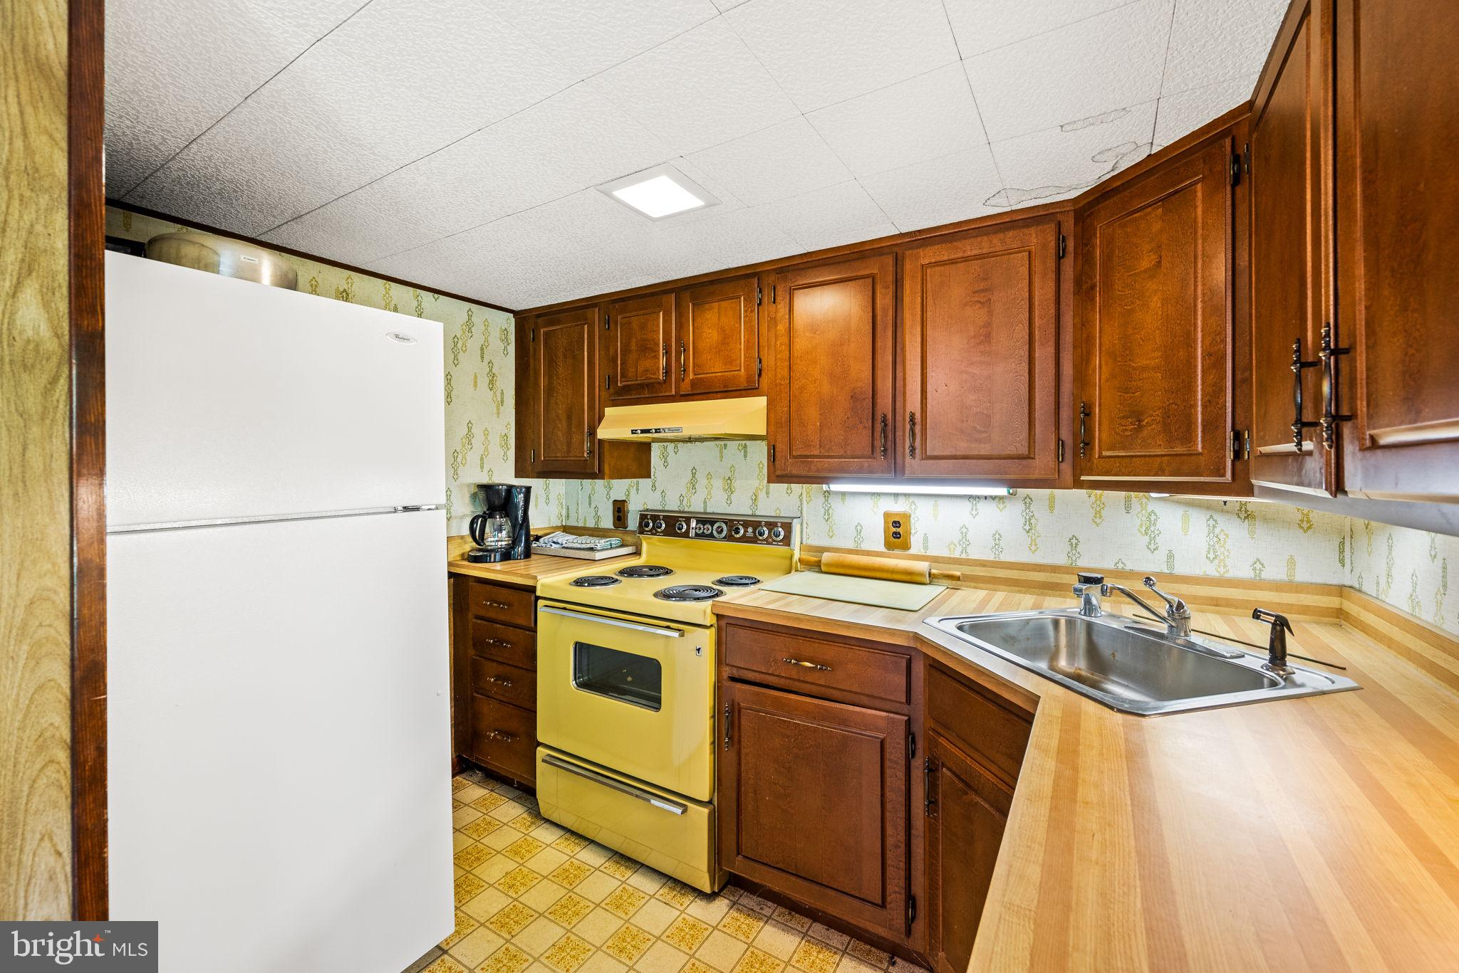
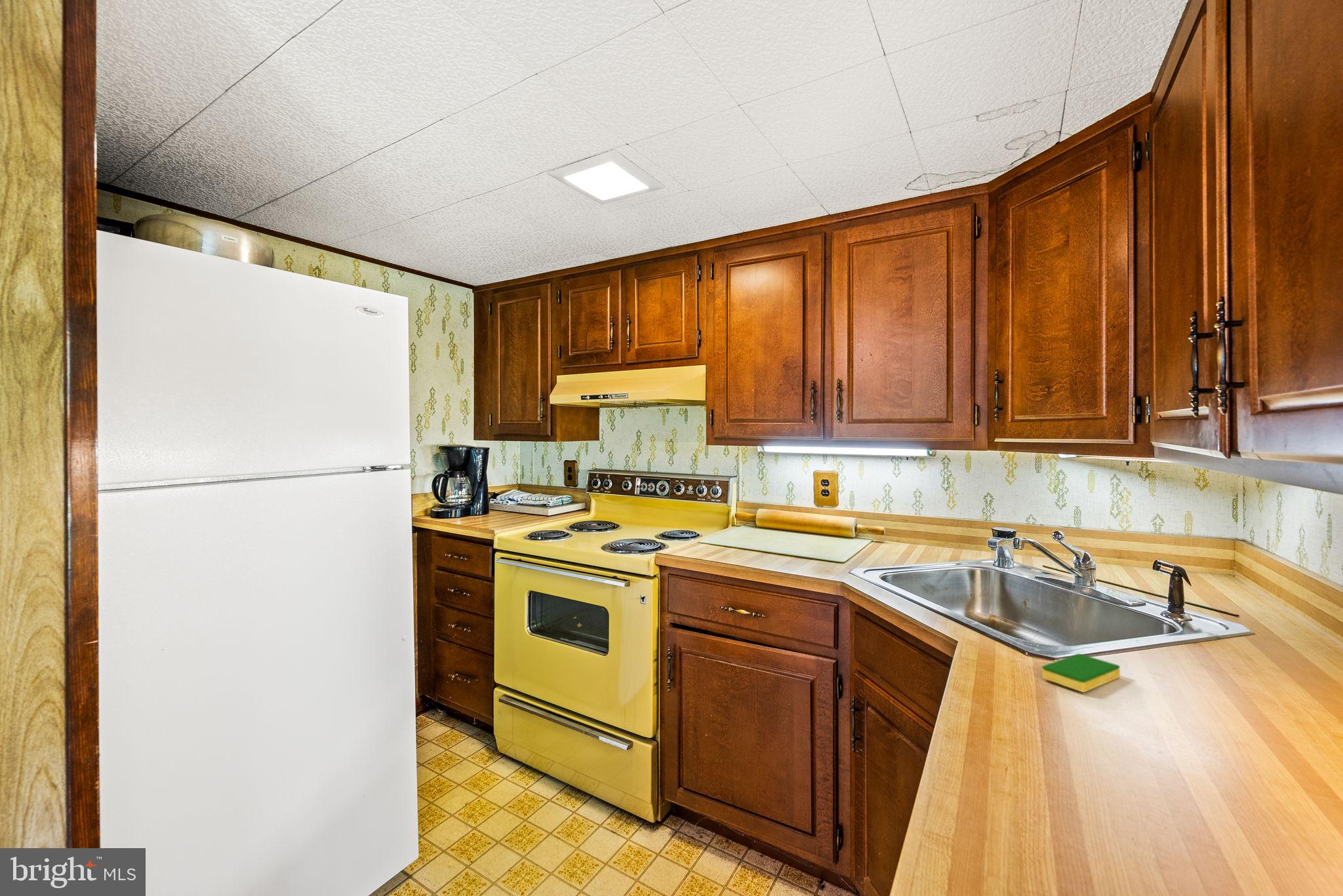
+ dish sponge [1041,653,1121,693]
